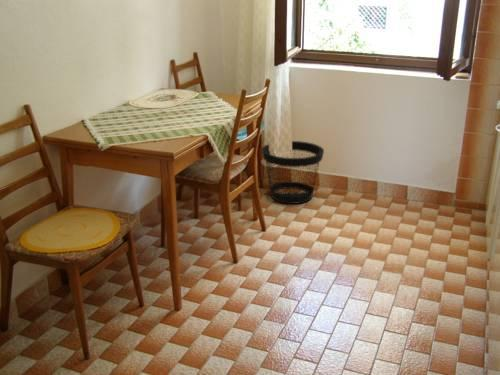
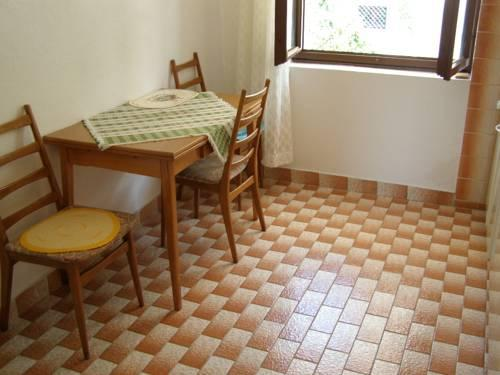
- wastebasket [261,140,325,205]
